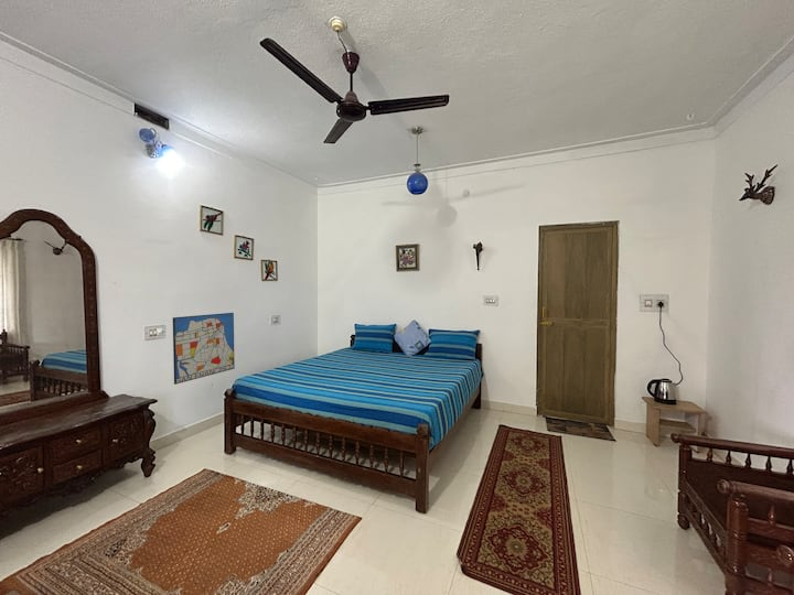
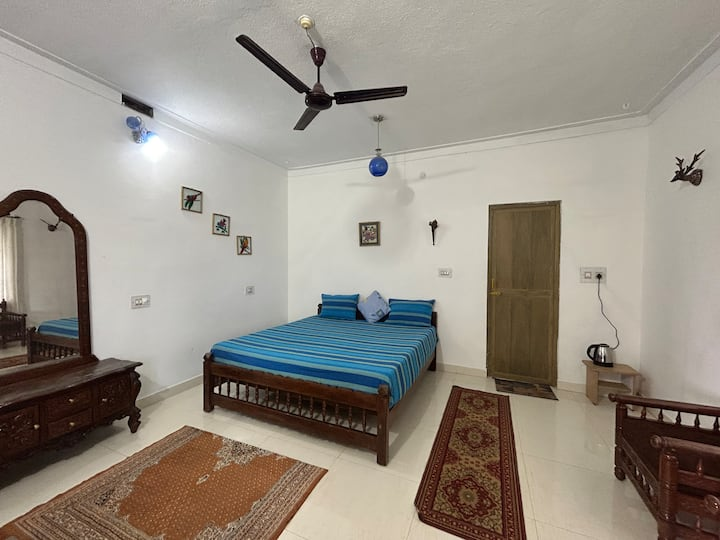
- wall art [172,312,236,386]
